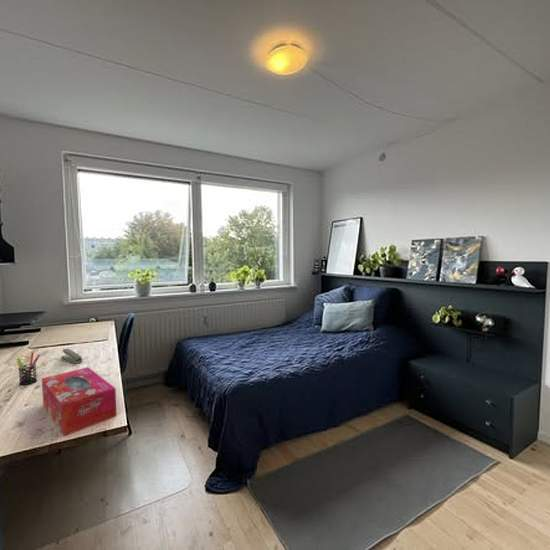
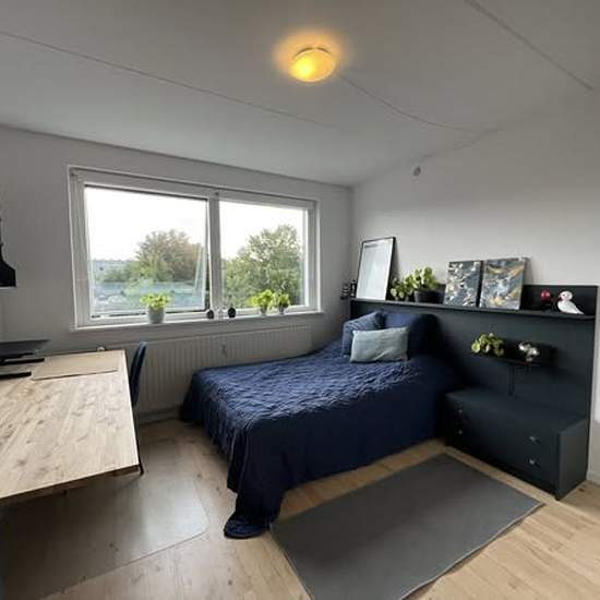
- stapler [60,347,83,365]
- tissue box [41,366,118,437]
- pen holder [15,351,41,386]
